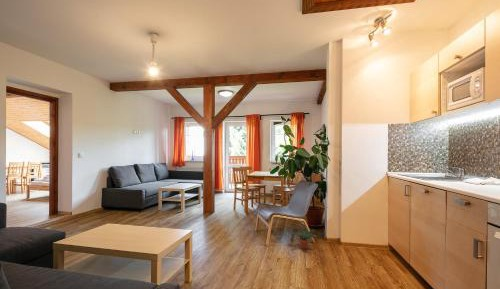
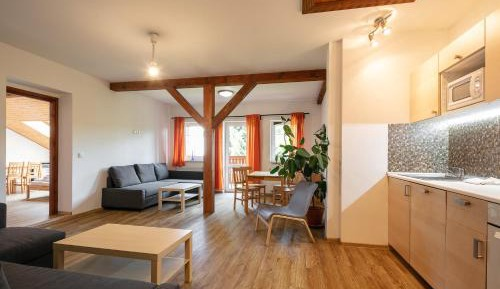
- potted plant [292,225,318,250]
